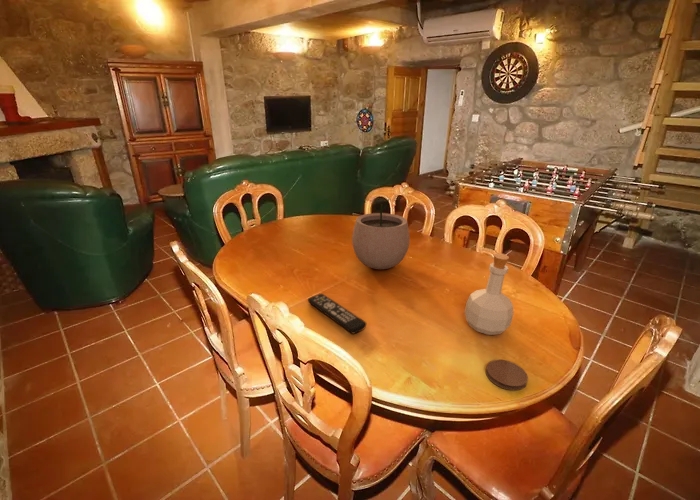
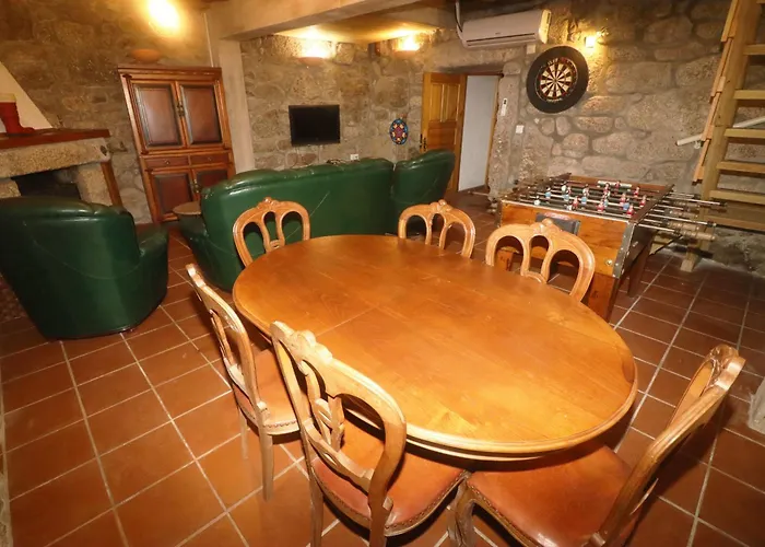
- plant pot [351,198,411,270]
- coaster [485,359,529,391]
- bottle [464,252,514,336]
- remote control [307,293,367,335]
